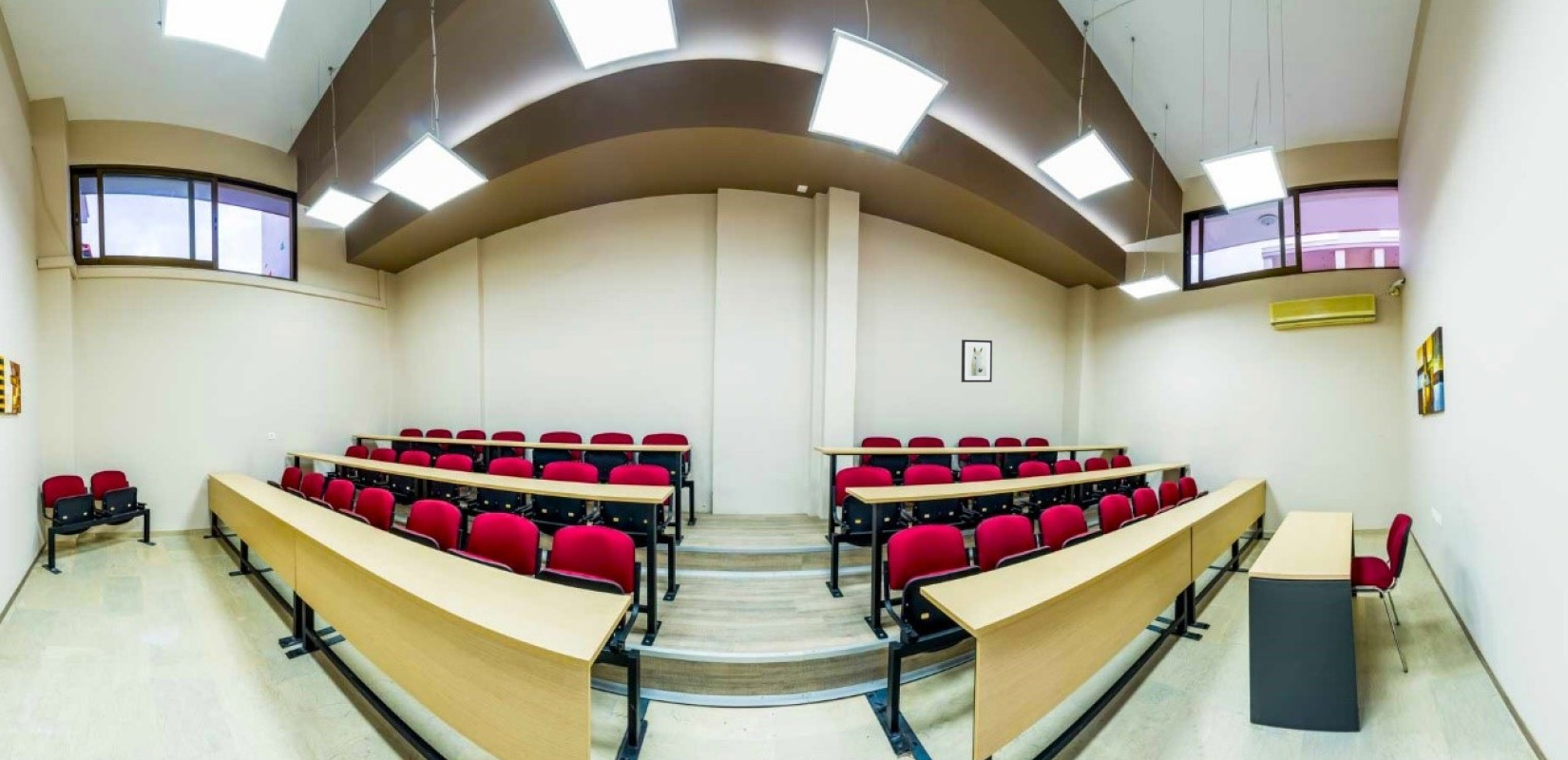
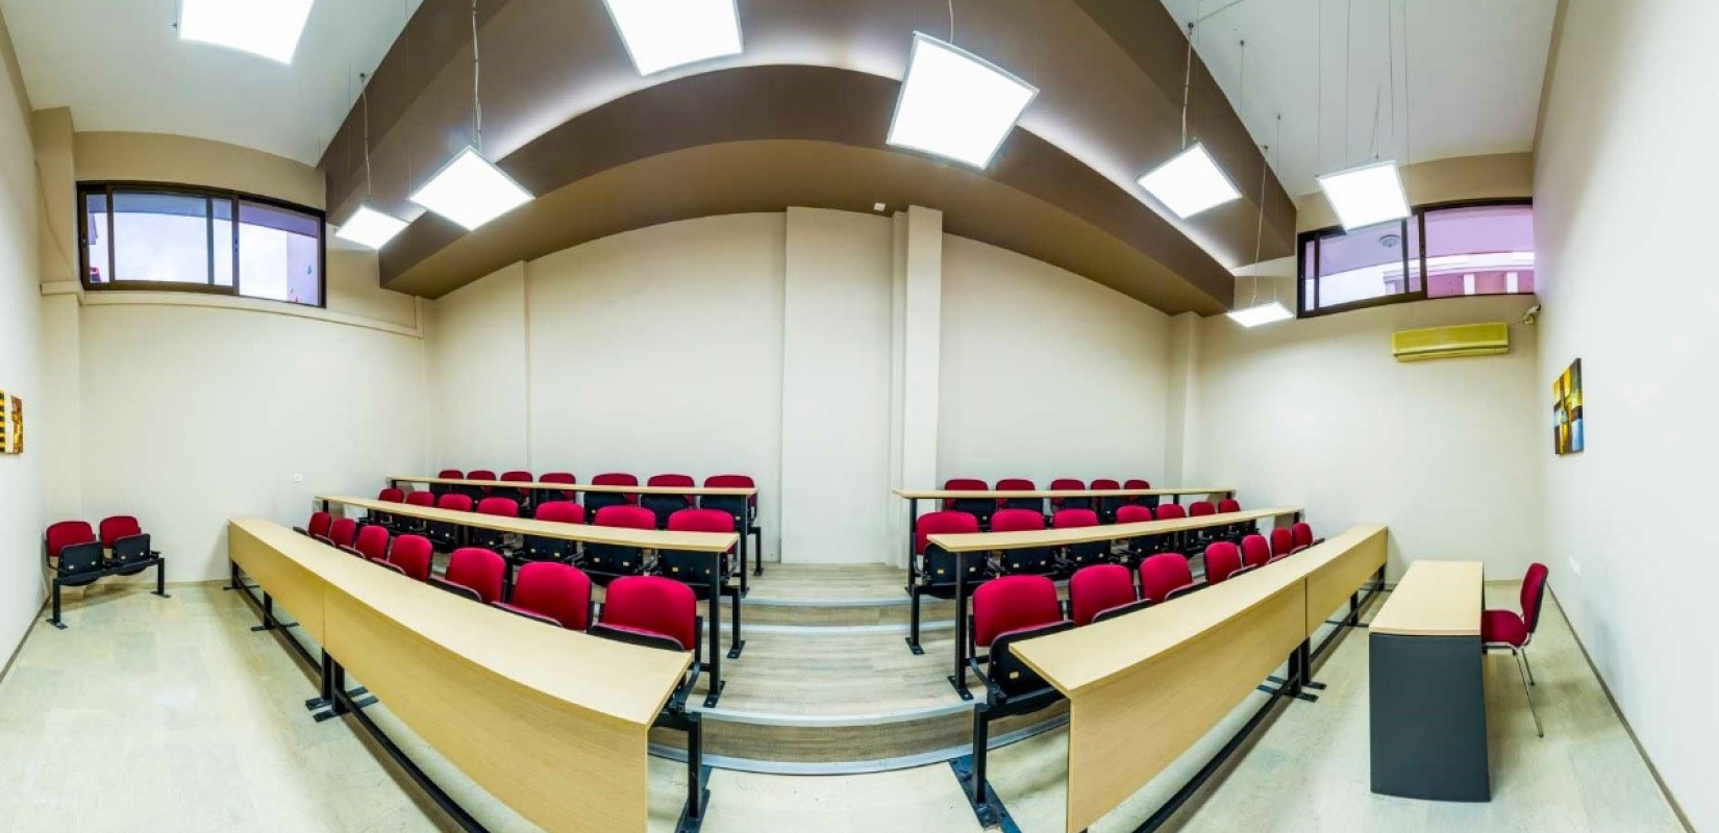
- wall art [961,339,993,383]
